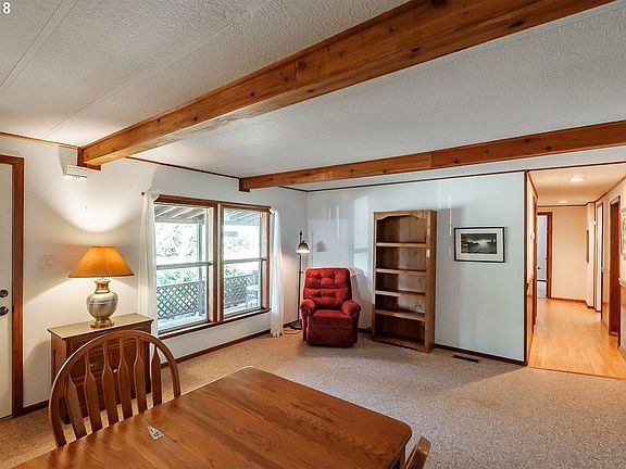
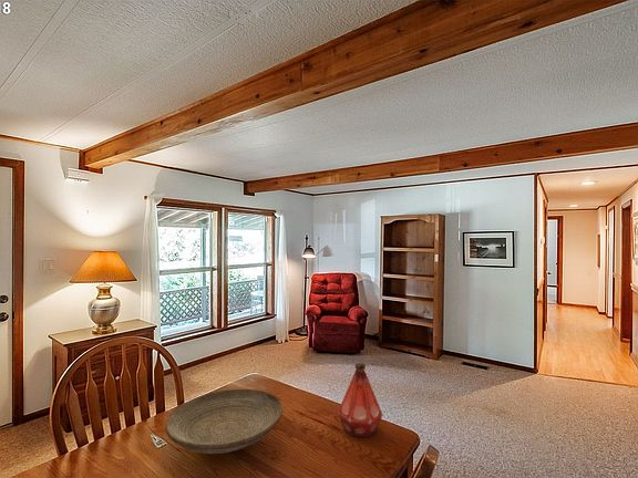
+ bottle [337,362,383,438]
+ decorative bowl [165,388,284,455]
